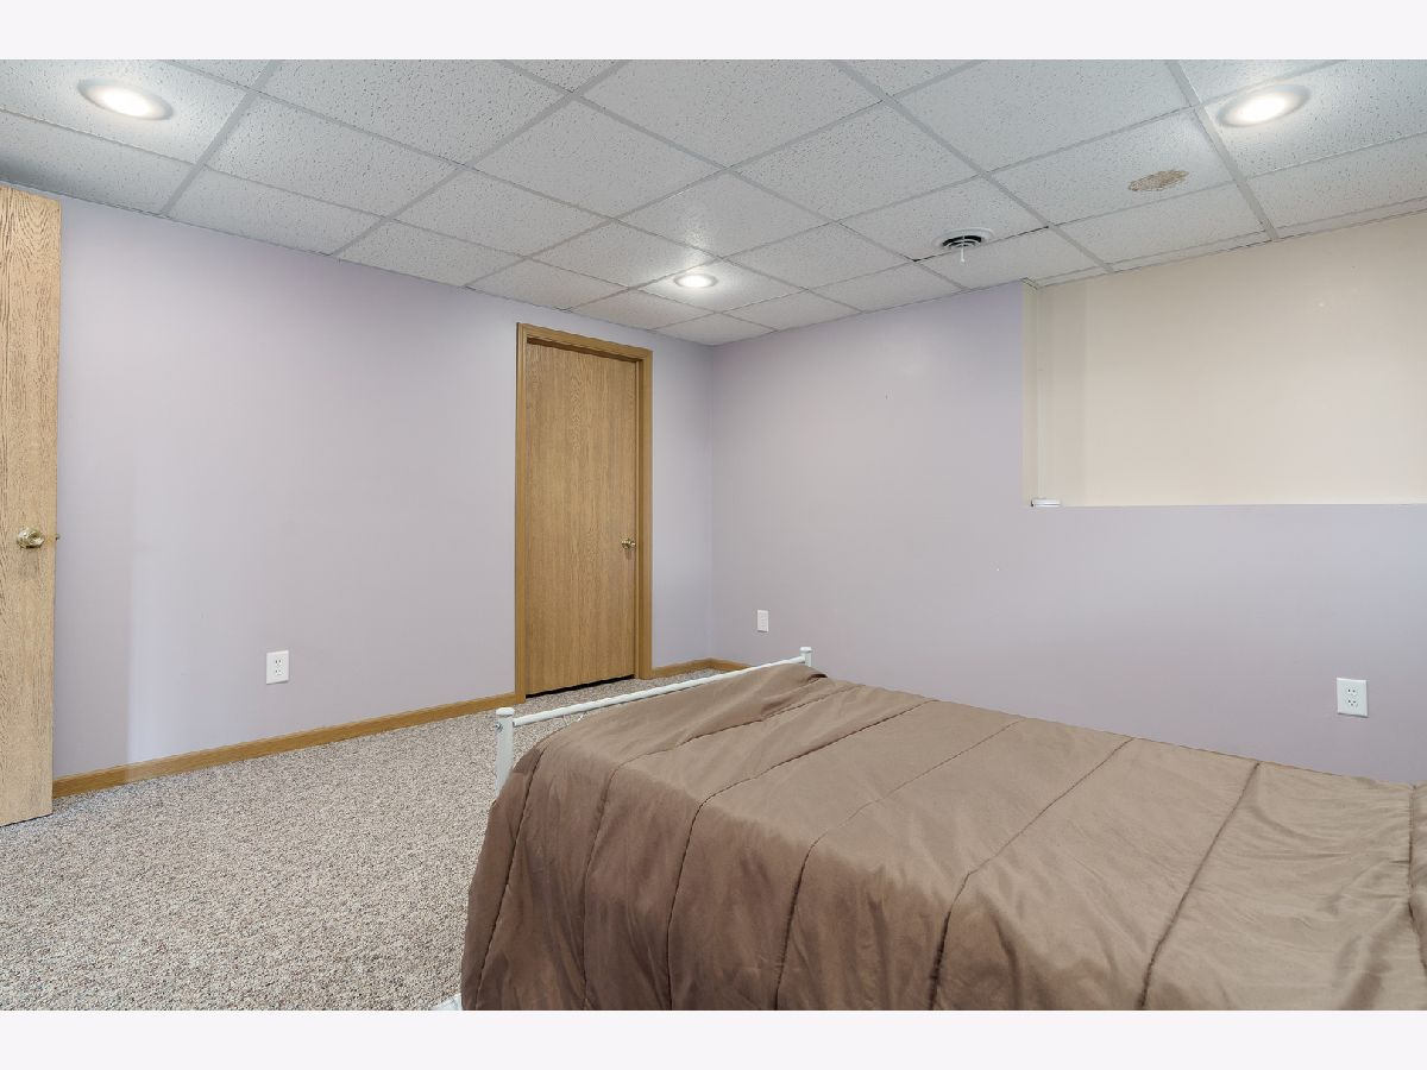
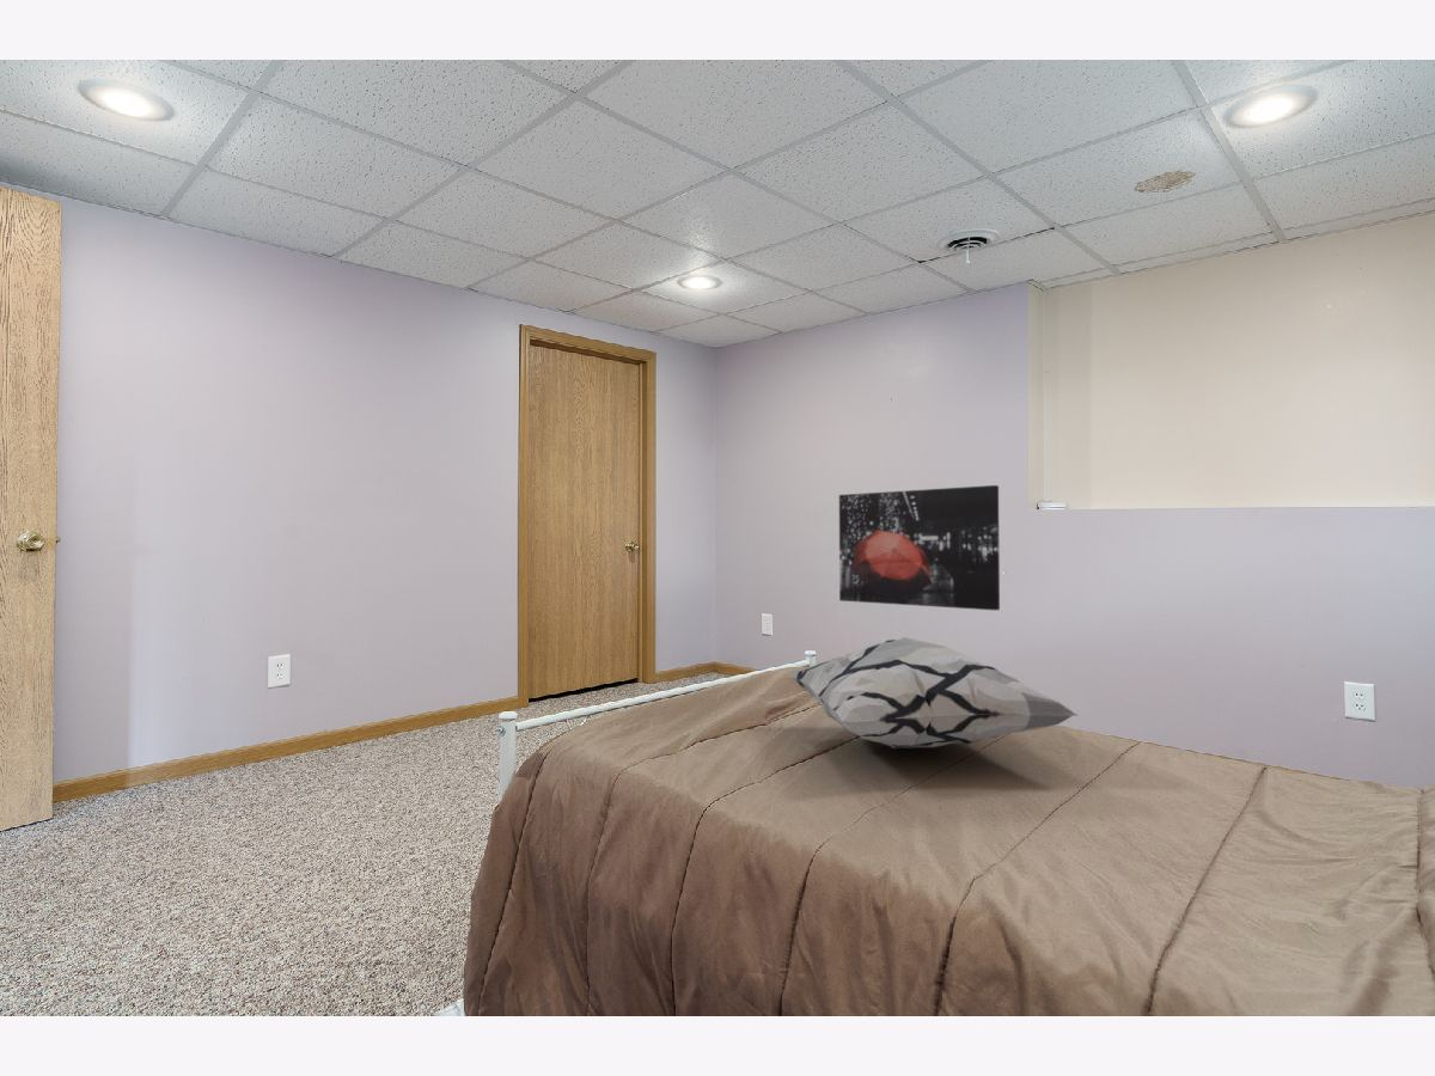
+ decorative pillow [787,636,1079,750]
+ wall art [838,484,1001,611]
